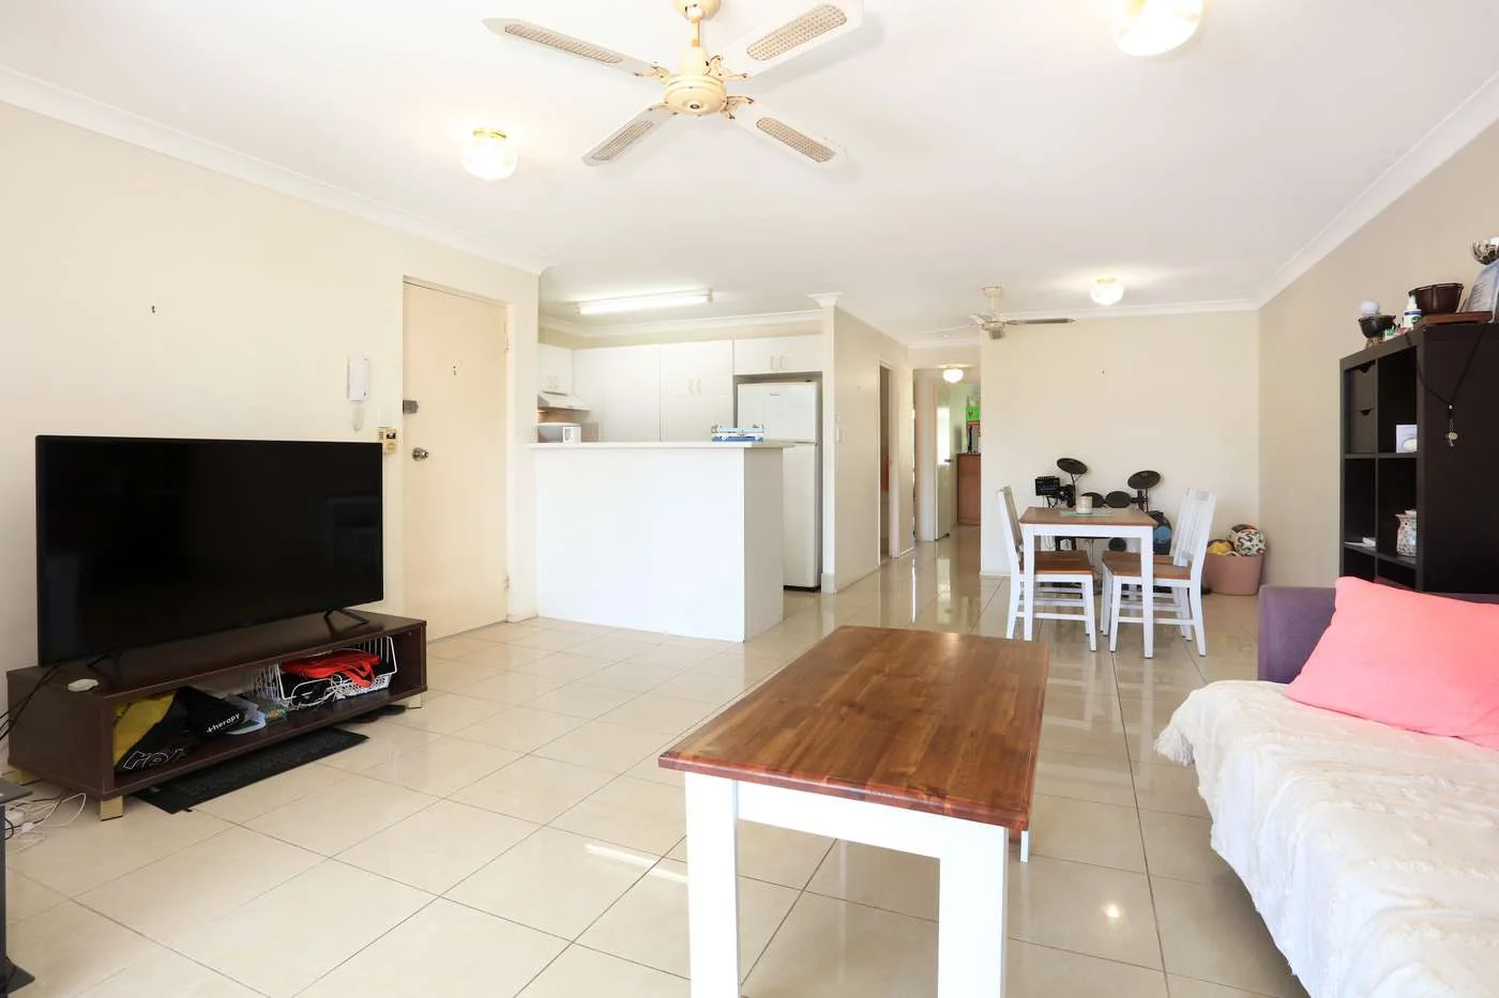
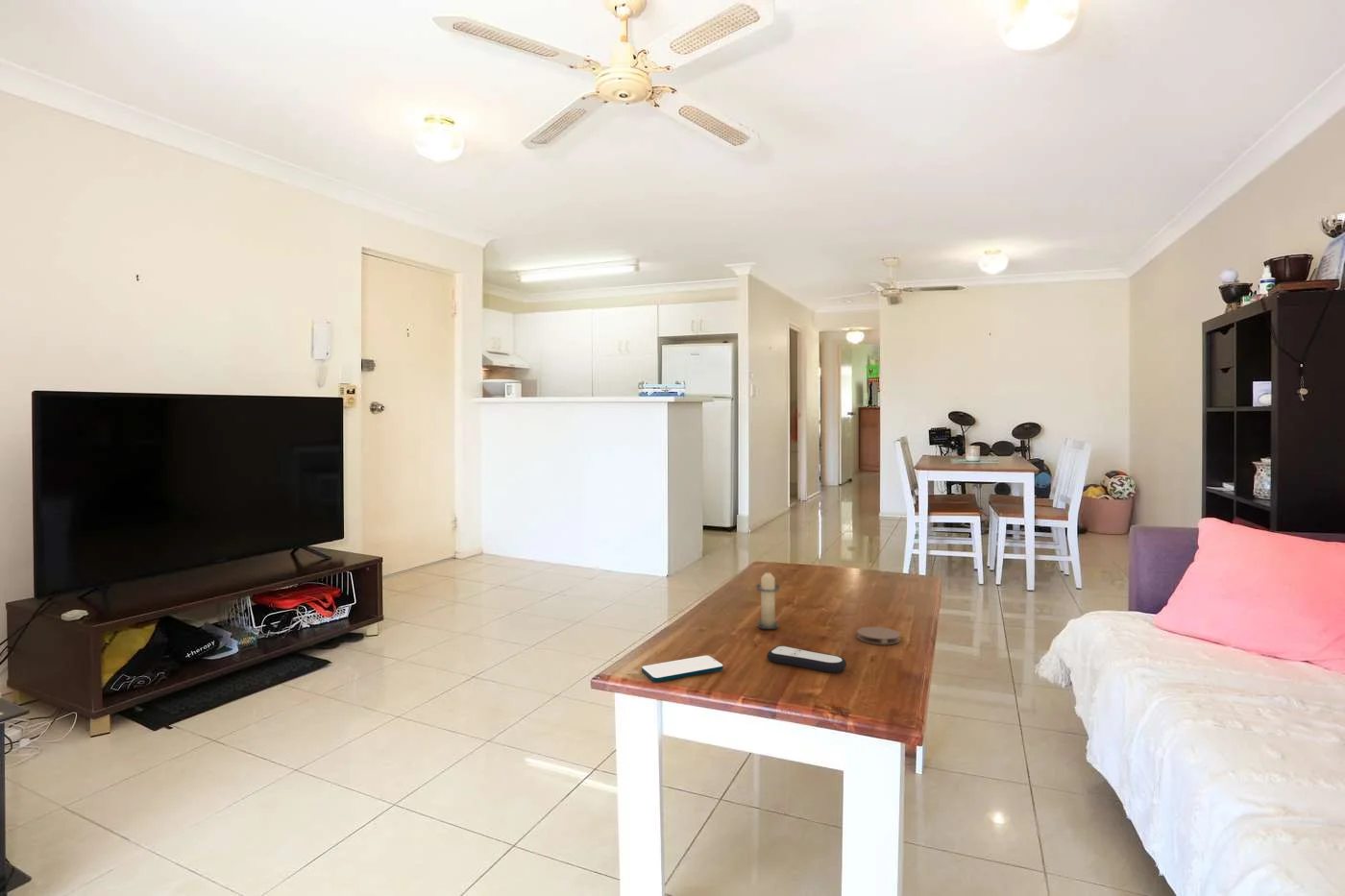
+ candle [755,568,782,630]
+ smartphone [641,654,724,683]
+ remote control [766,644,847,673]
+ coaster [856,626,901,645]
